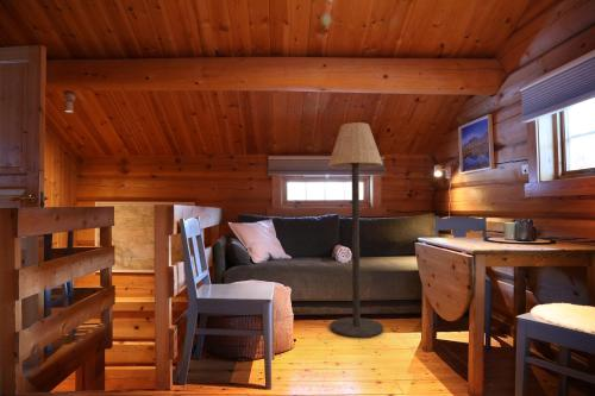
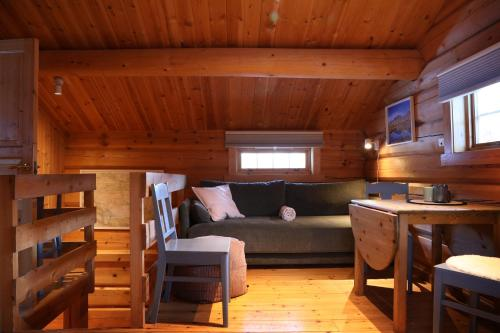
- floor lamp [327,121,384,339]
